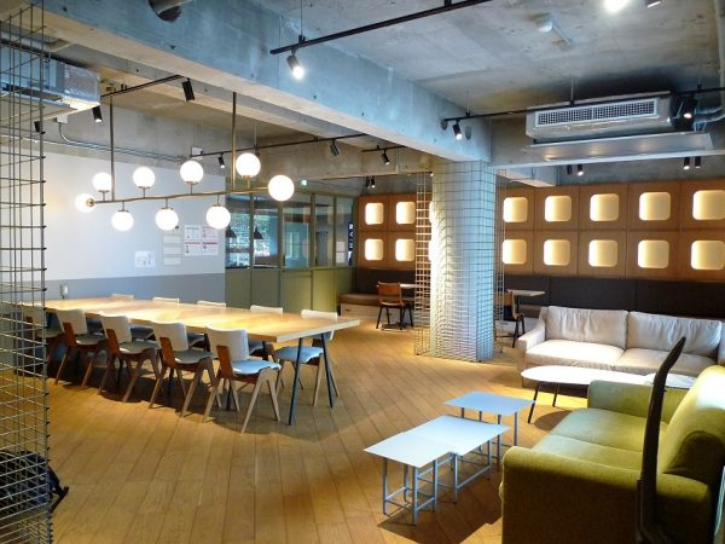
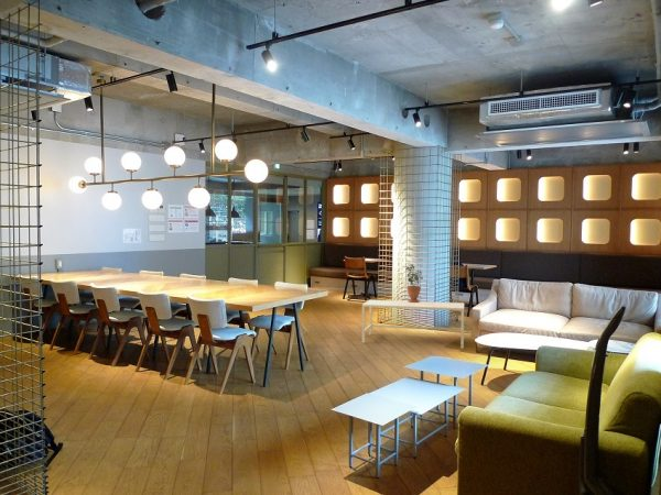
+ coffee table [361,299,465,350]
+ potted plant [403,263,424,302]
